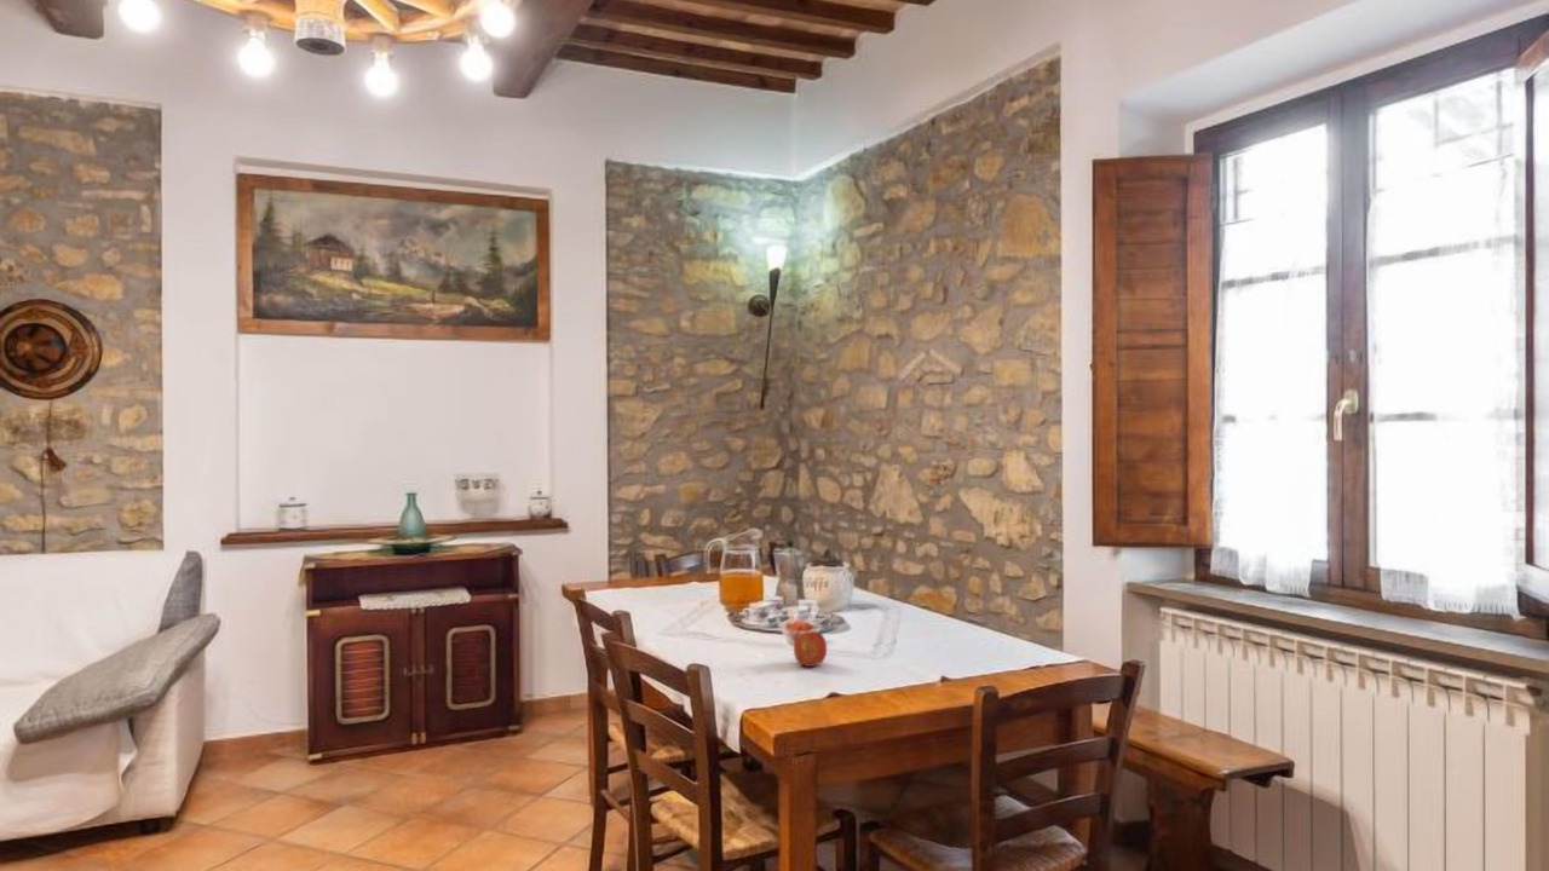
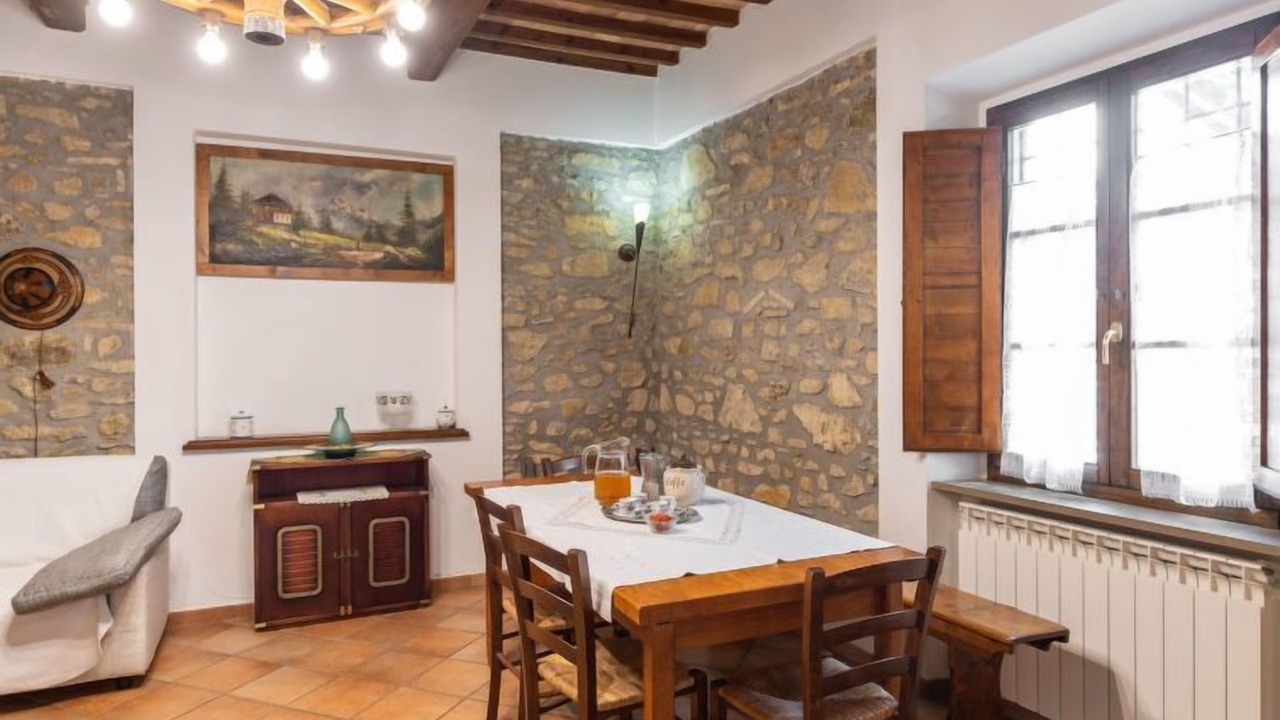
- fruit [793,630,828,668]
